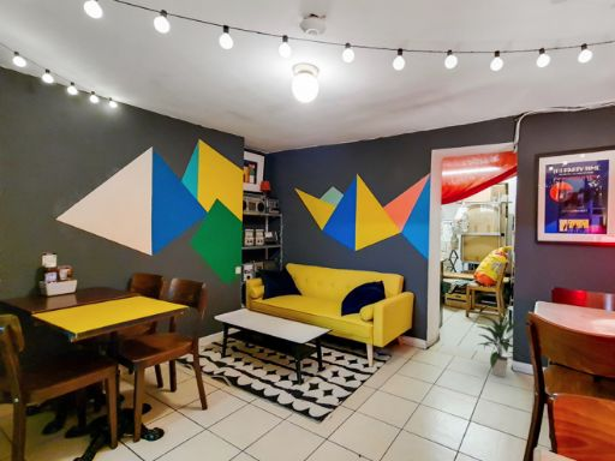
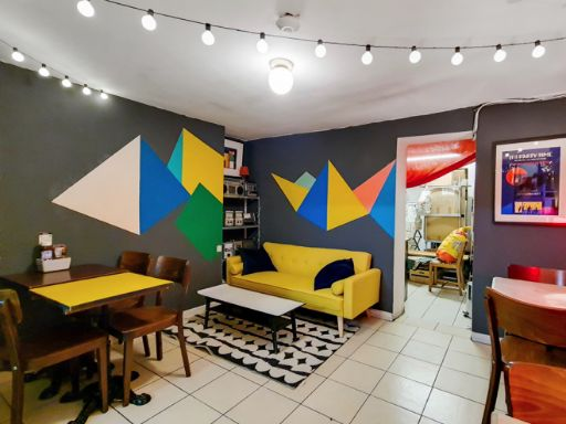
- indoor plant [473,311,527,378]
